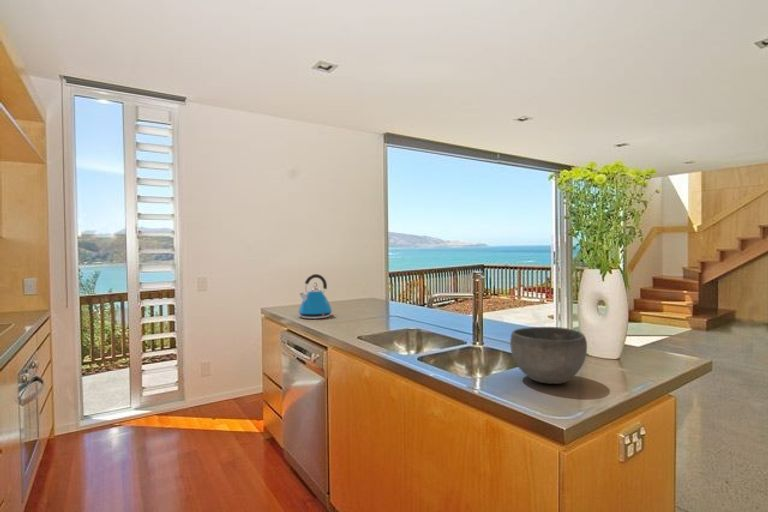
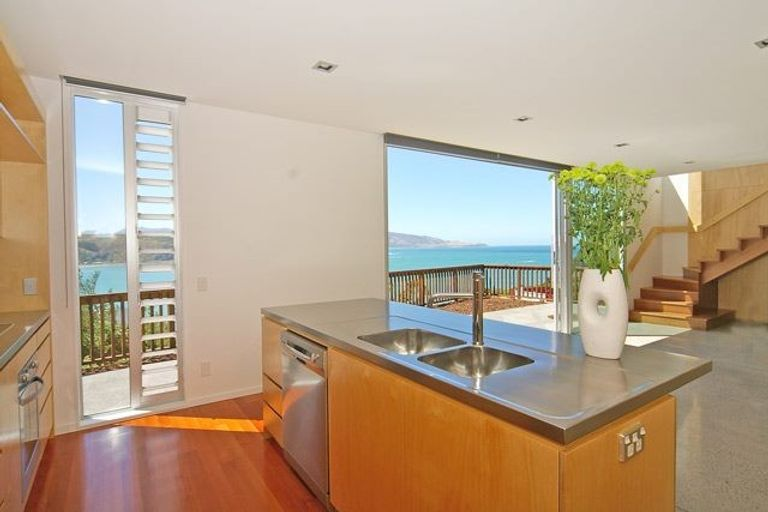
- bowl [509,326,588,385]
- kettle [297,273,334,320]
